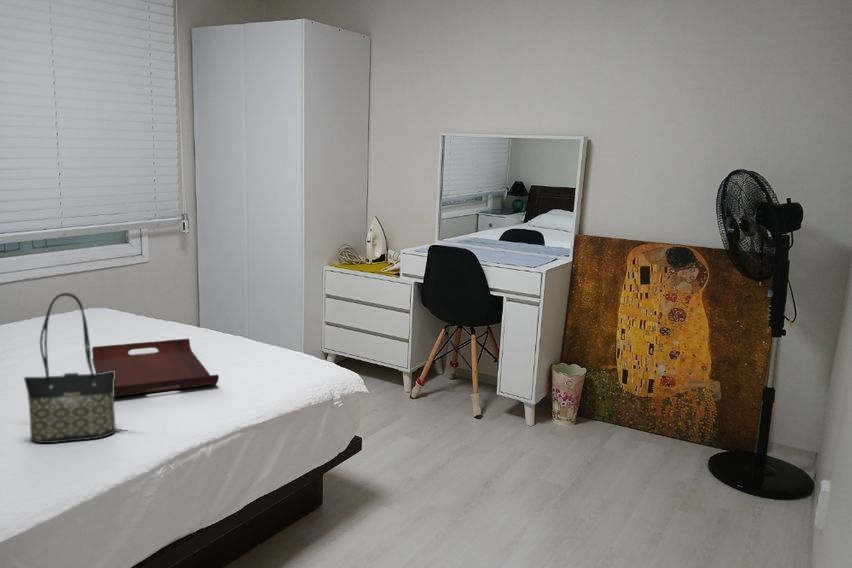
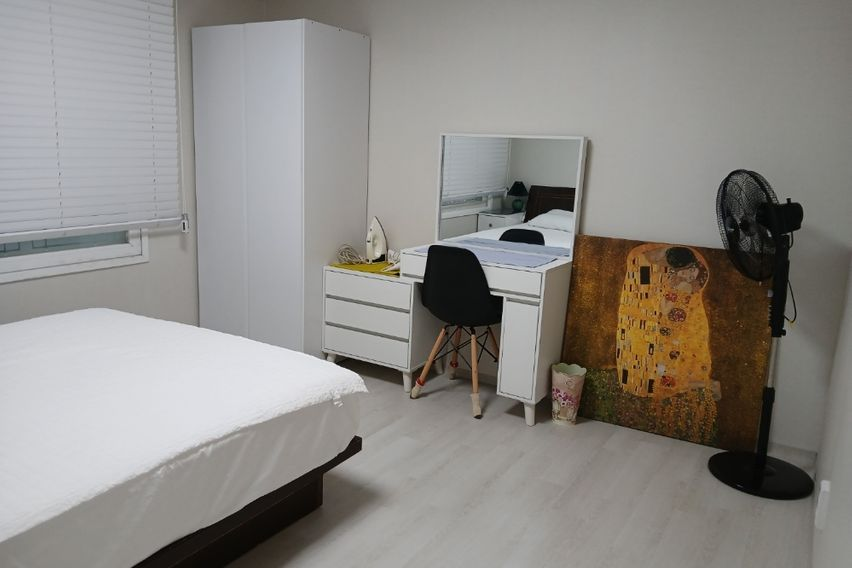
- tote bag [23,292,117,444]
- serving tray [91,338,220,398]
